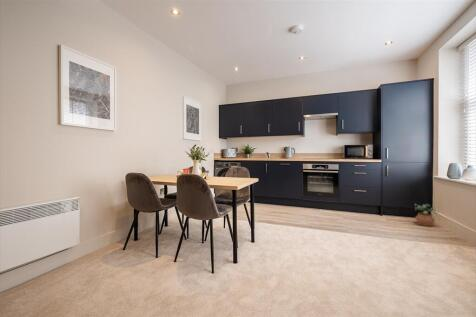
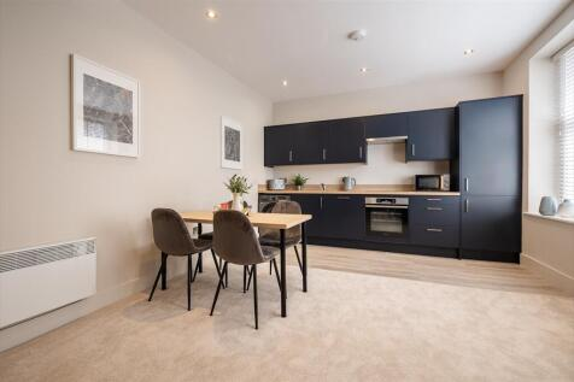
- potted plant [414,203,439,227]
